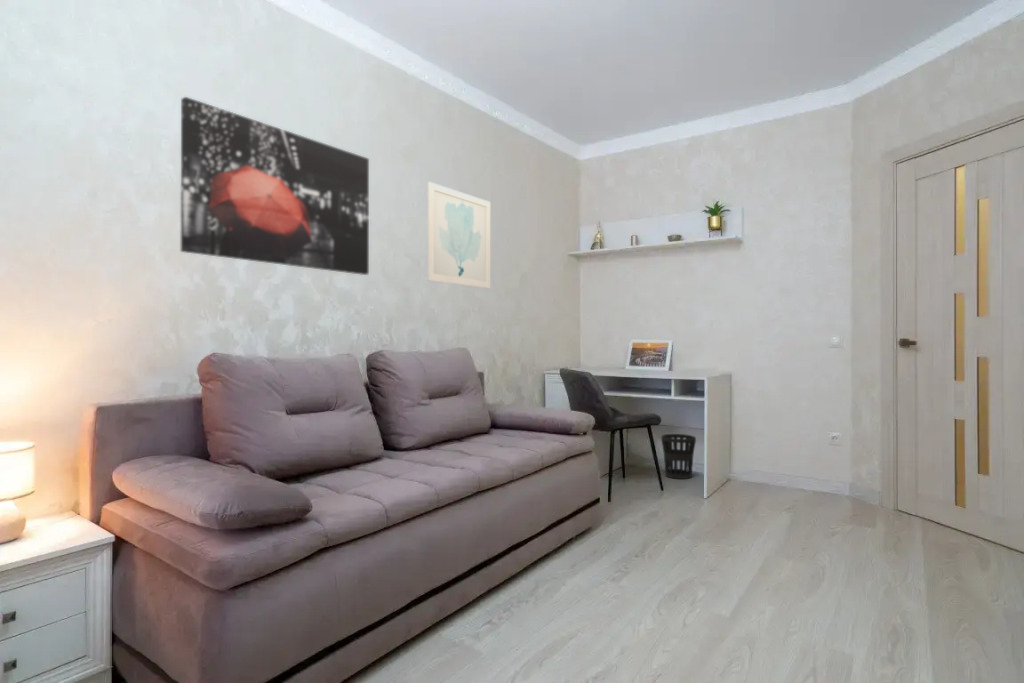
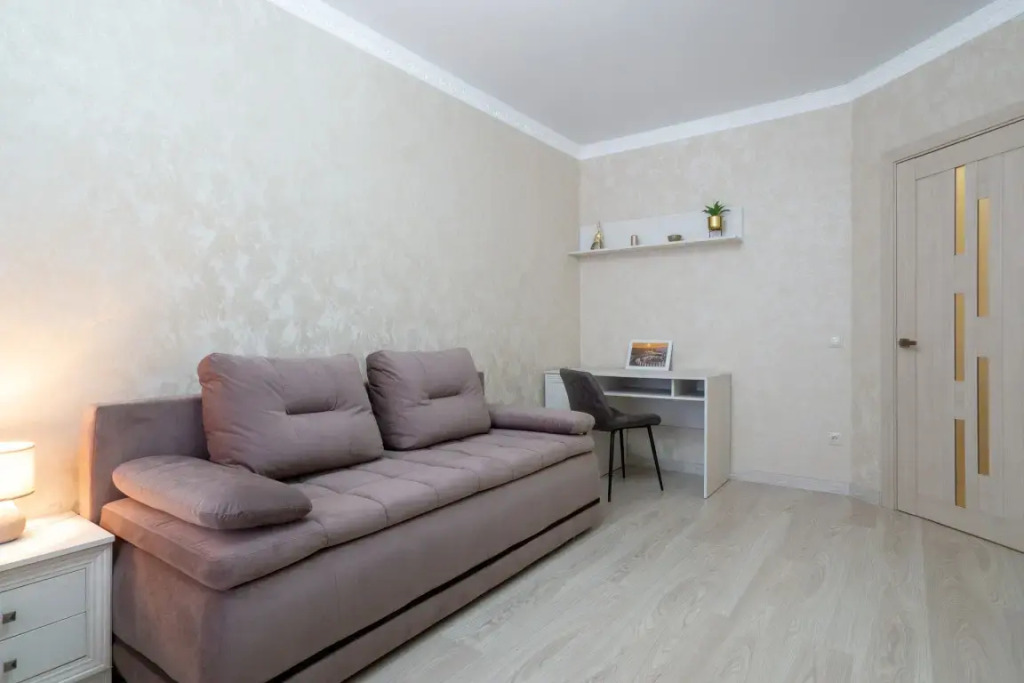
- wastebasket [660,433,697,480]
- wall art [427,181,491,289]
- wall art [180,96,370,276]
